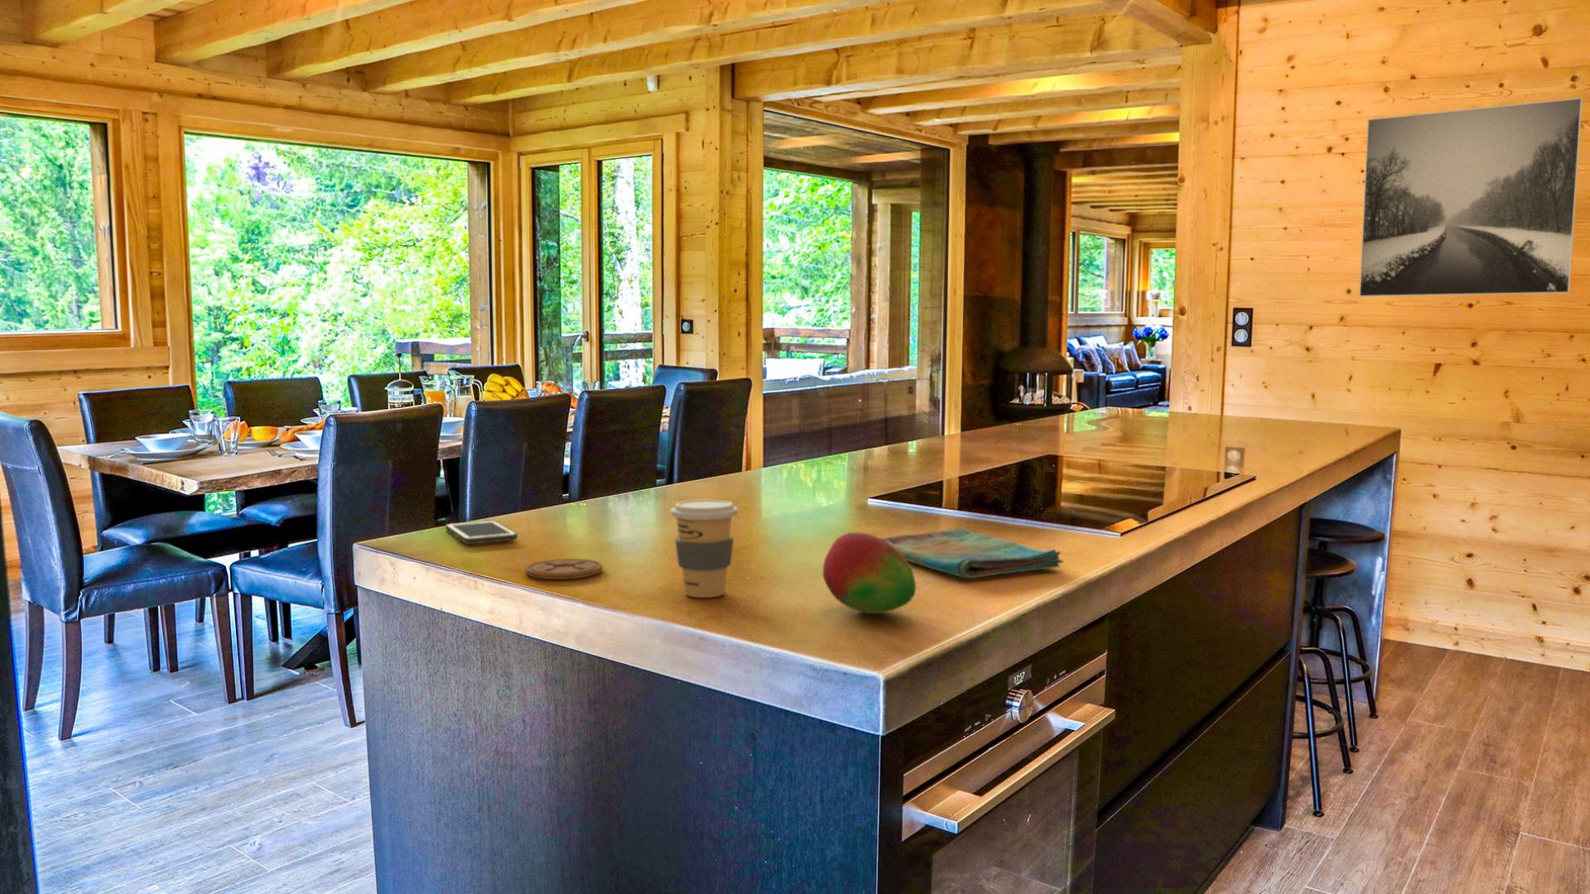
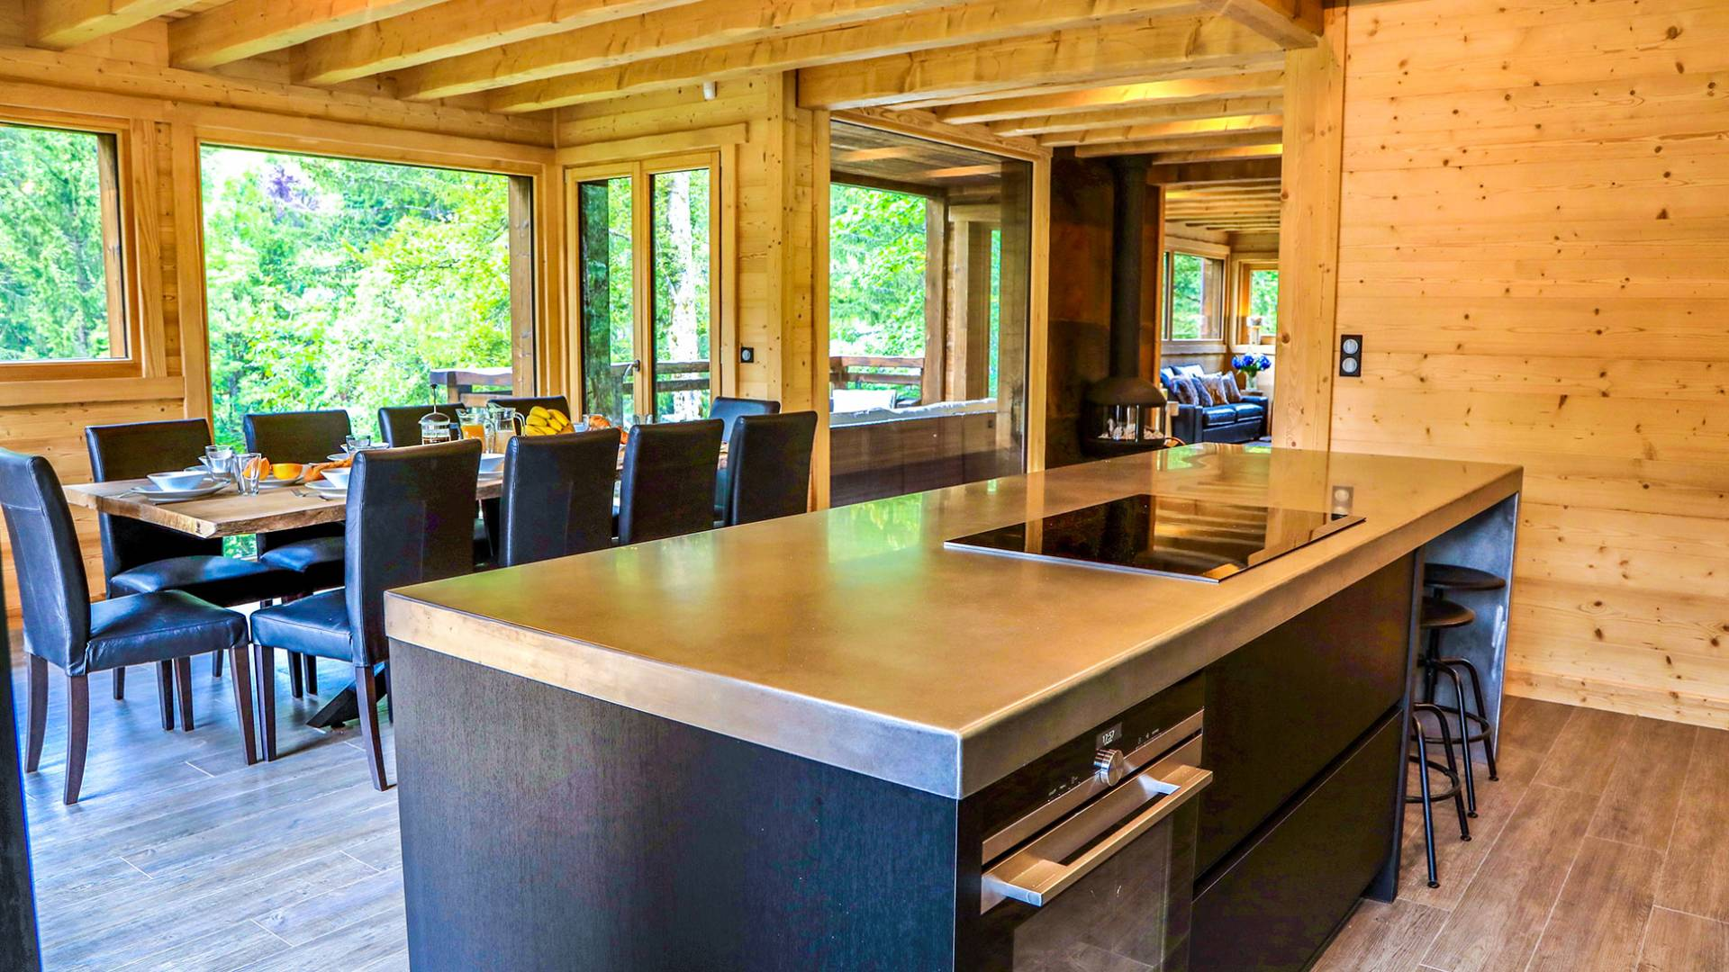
- coaster [524,558,604,581]
- cell phone [444,518,519,545]
- dish towel [879,527,1064,580]
- fruit [821,532,916,615]
- coffee cup [669,499,738,598]
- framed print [1358,97,1583,298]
